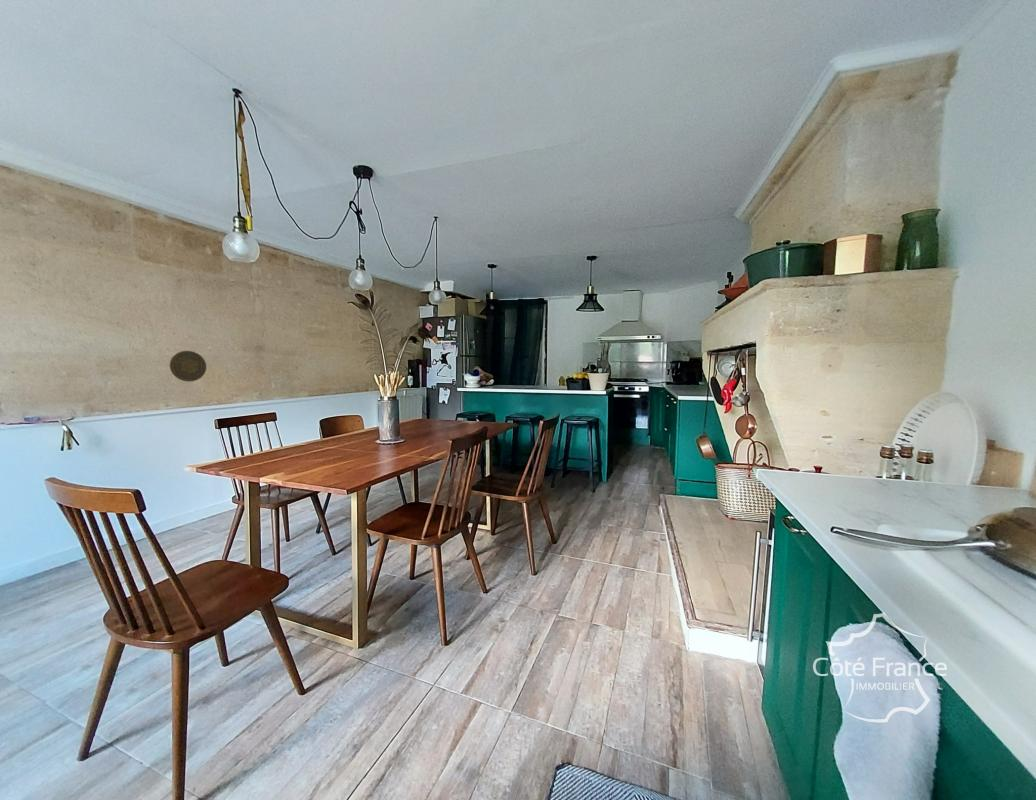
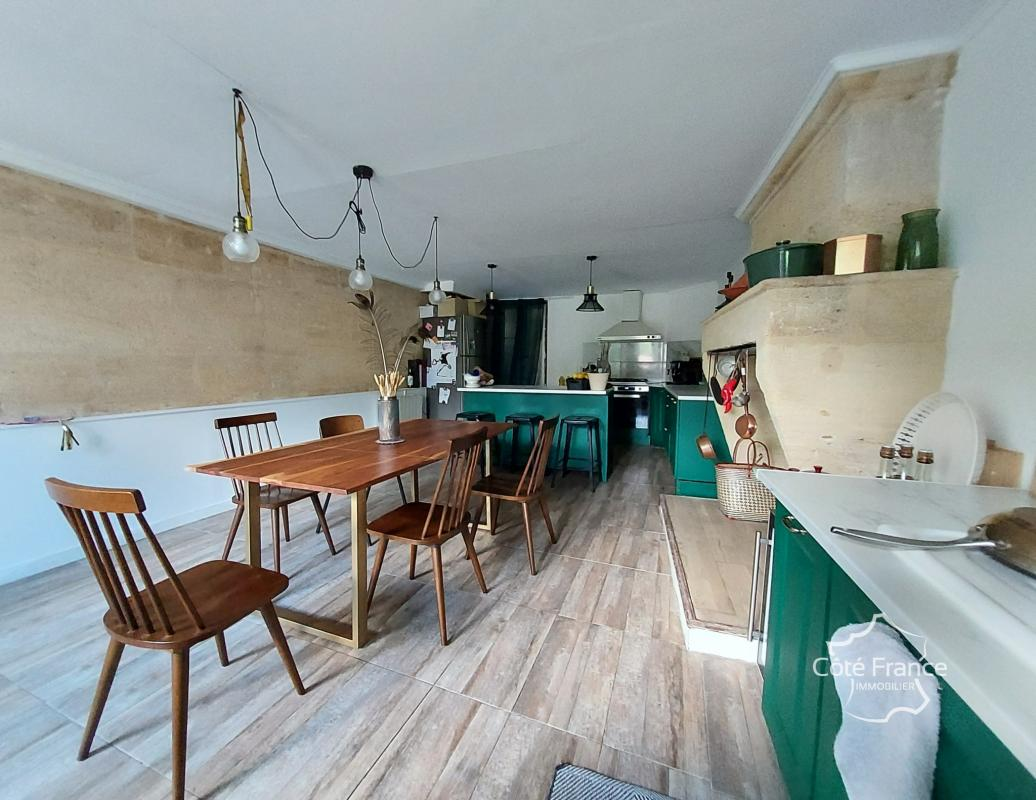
- decorative plate [169,350,207,383]
